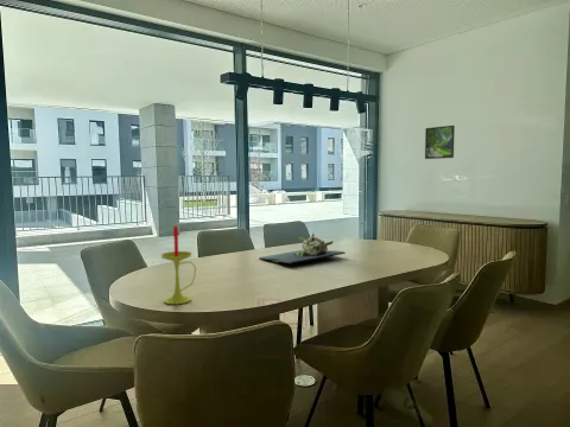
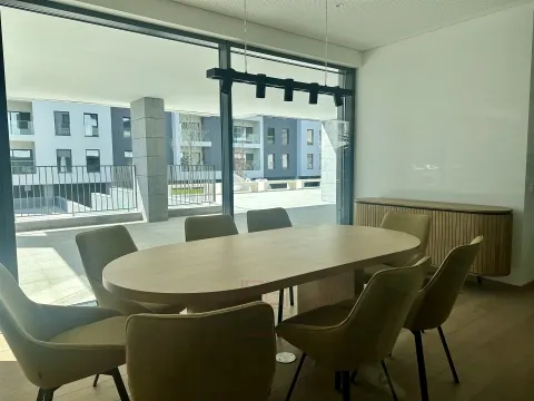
- candle [160,225,197,306]
- flower arrangement [258,231,347,265]
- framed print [424,125,456,160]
